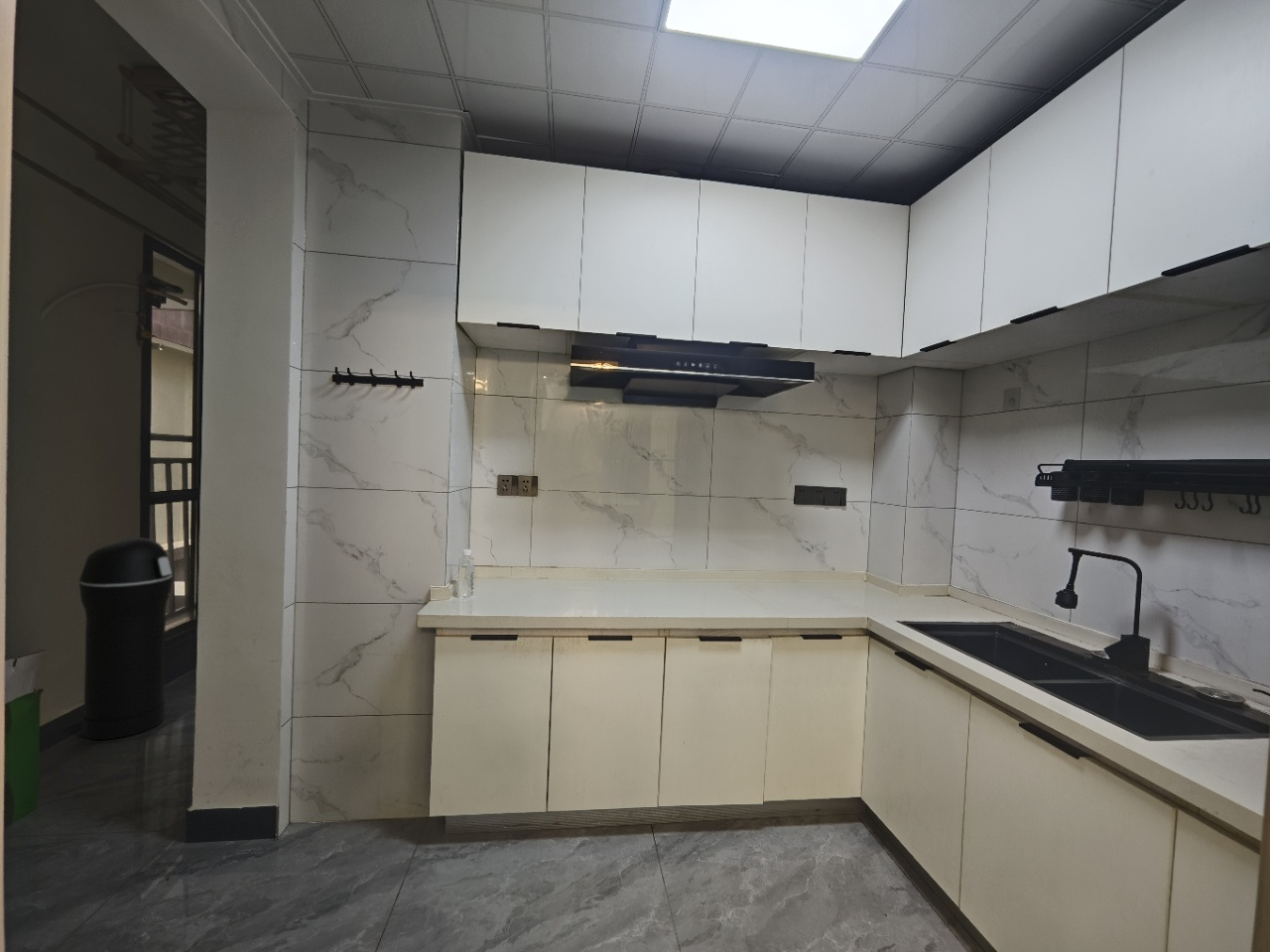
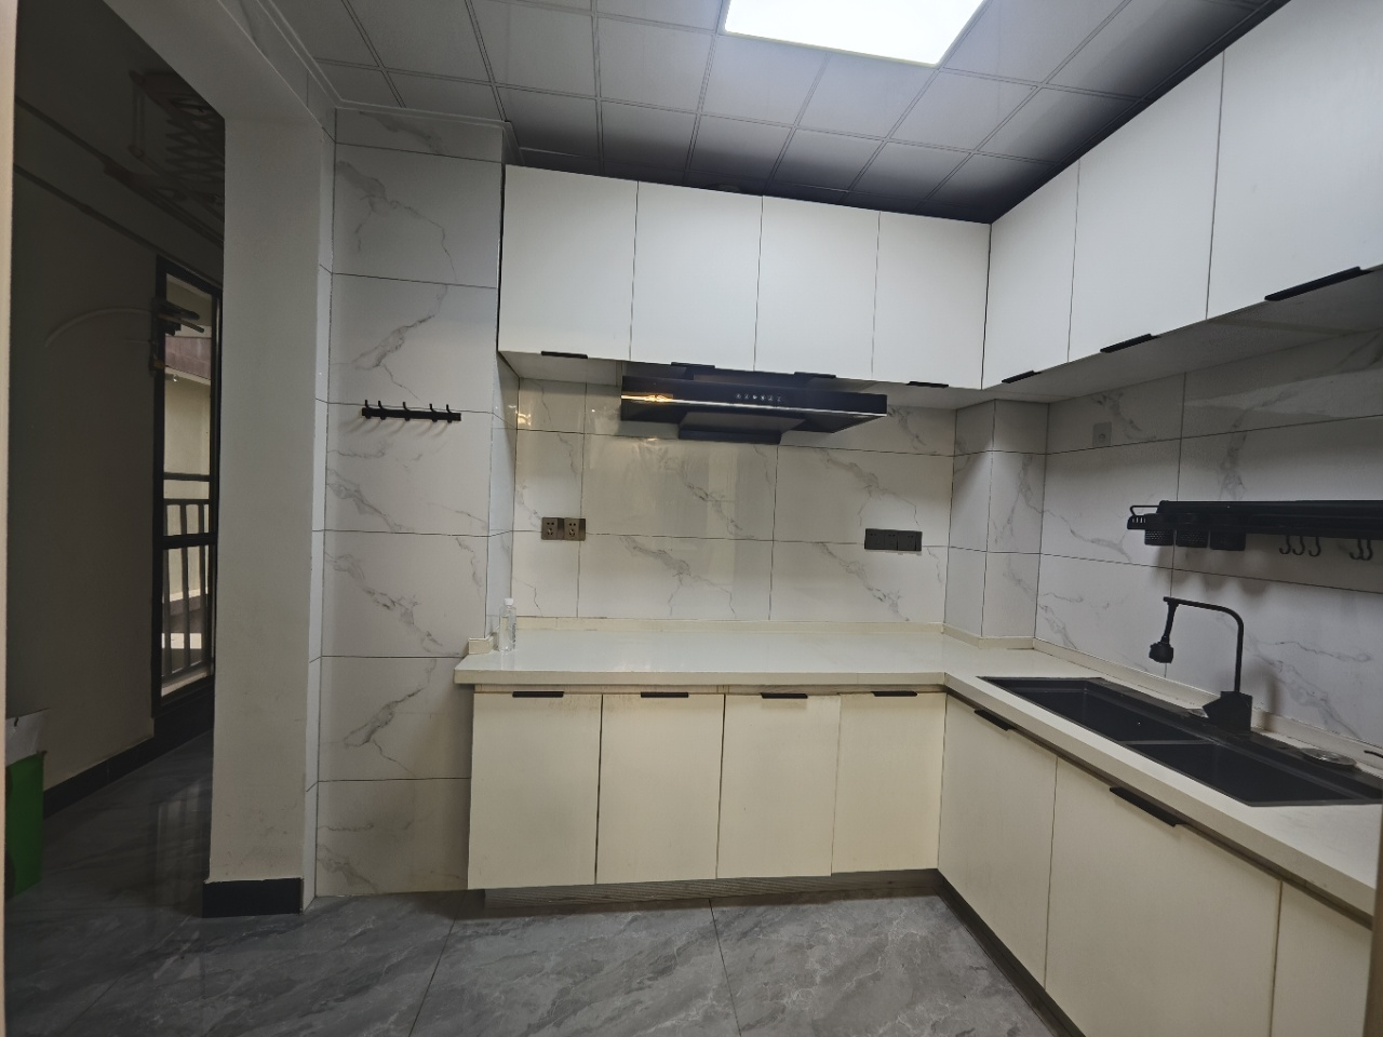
- trash can [78,536,175,741]
